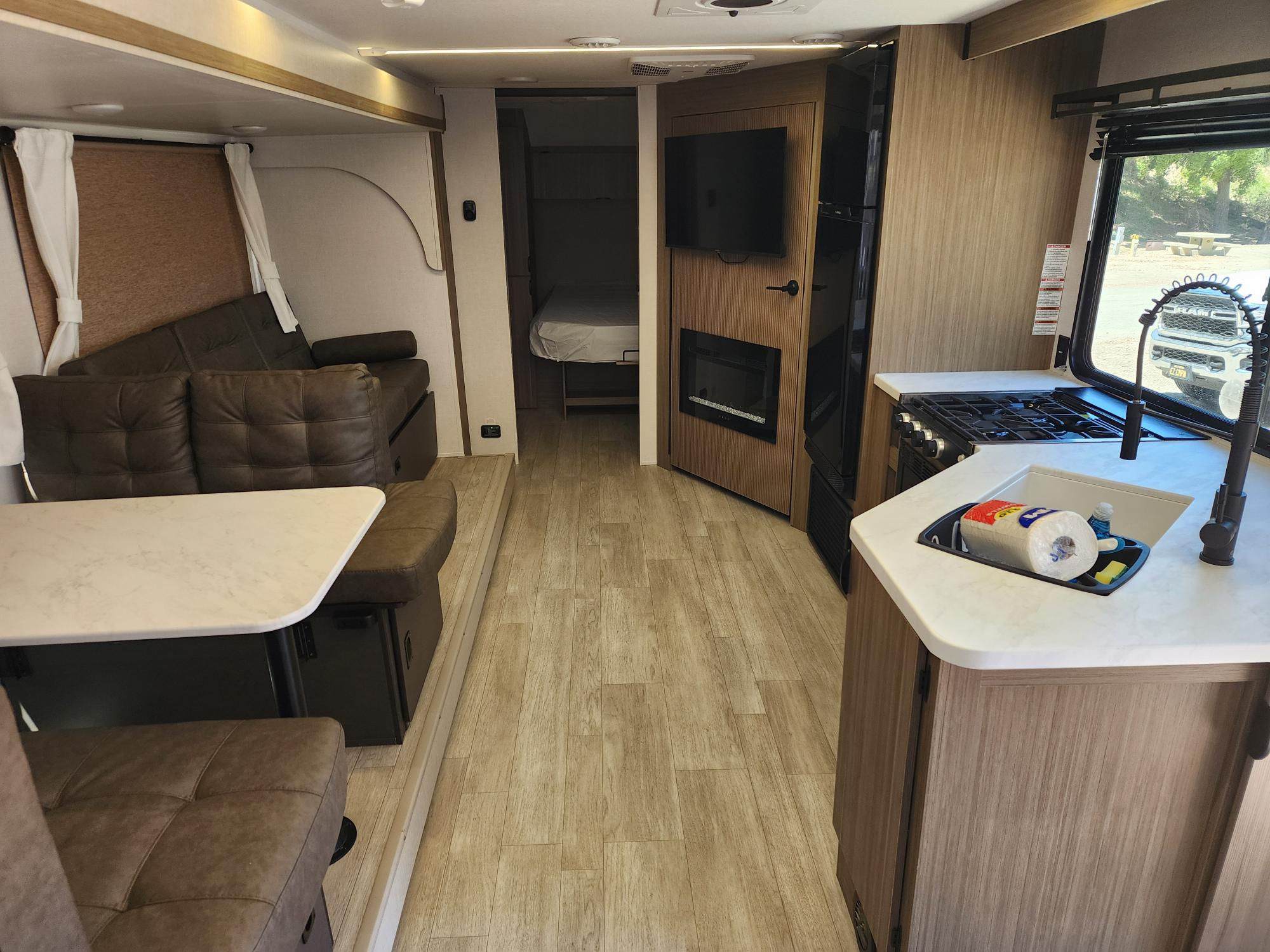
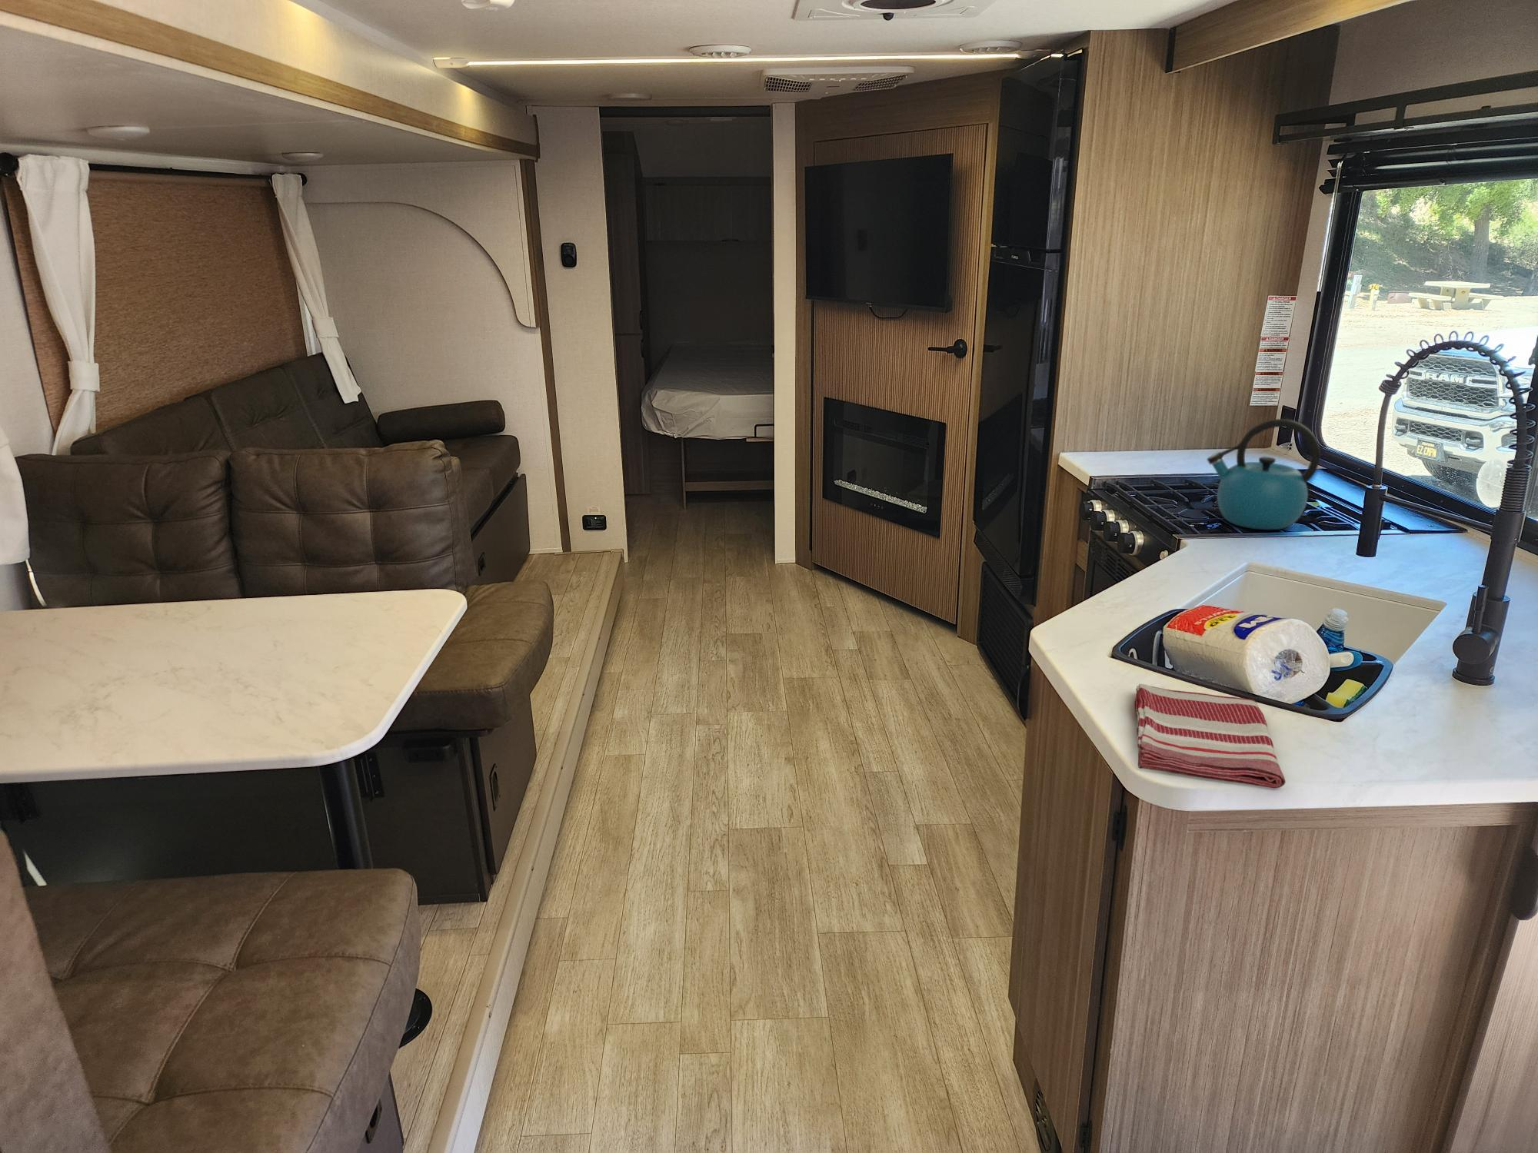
+ dish towel [1134,683,1286,788]
+ kettle [1206,418,1320,530]
